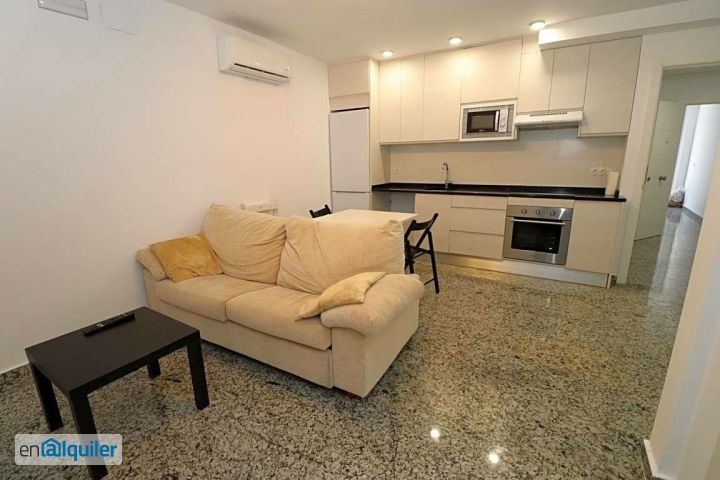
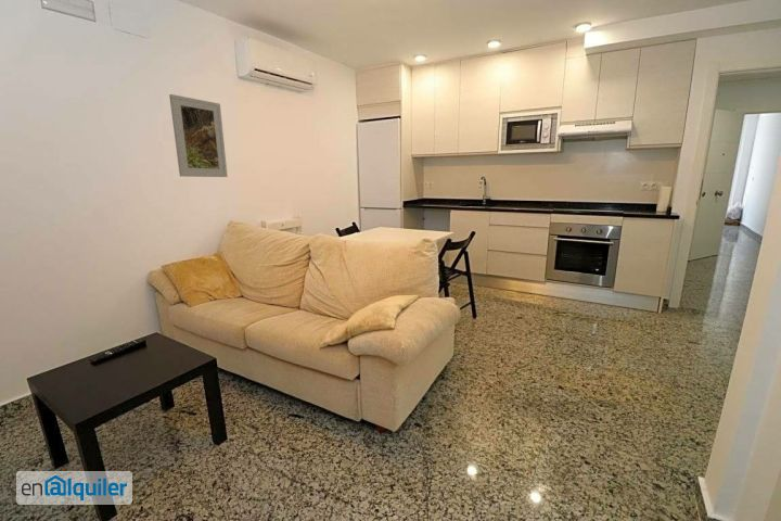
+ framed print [168,93,228,178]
